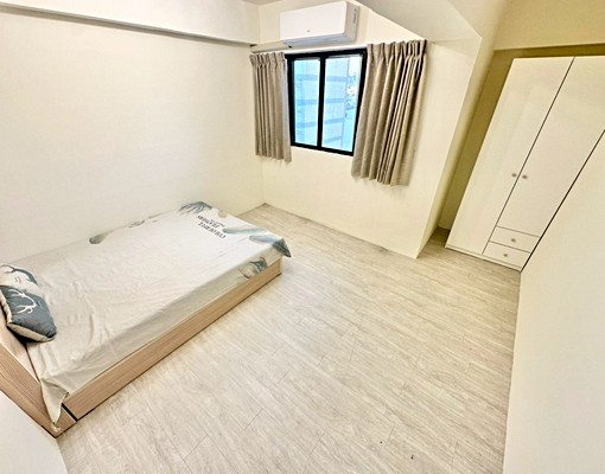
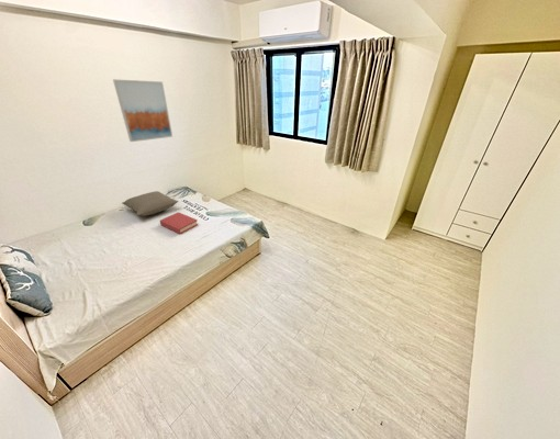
+ wall art [112,78,173,143]
+ hardback book [159,211,199,235]
+ pillow [121,190,180,217]
